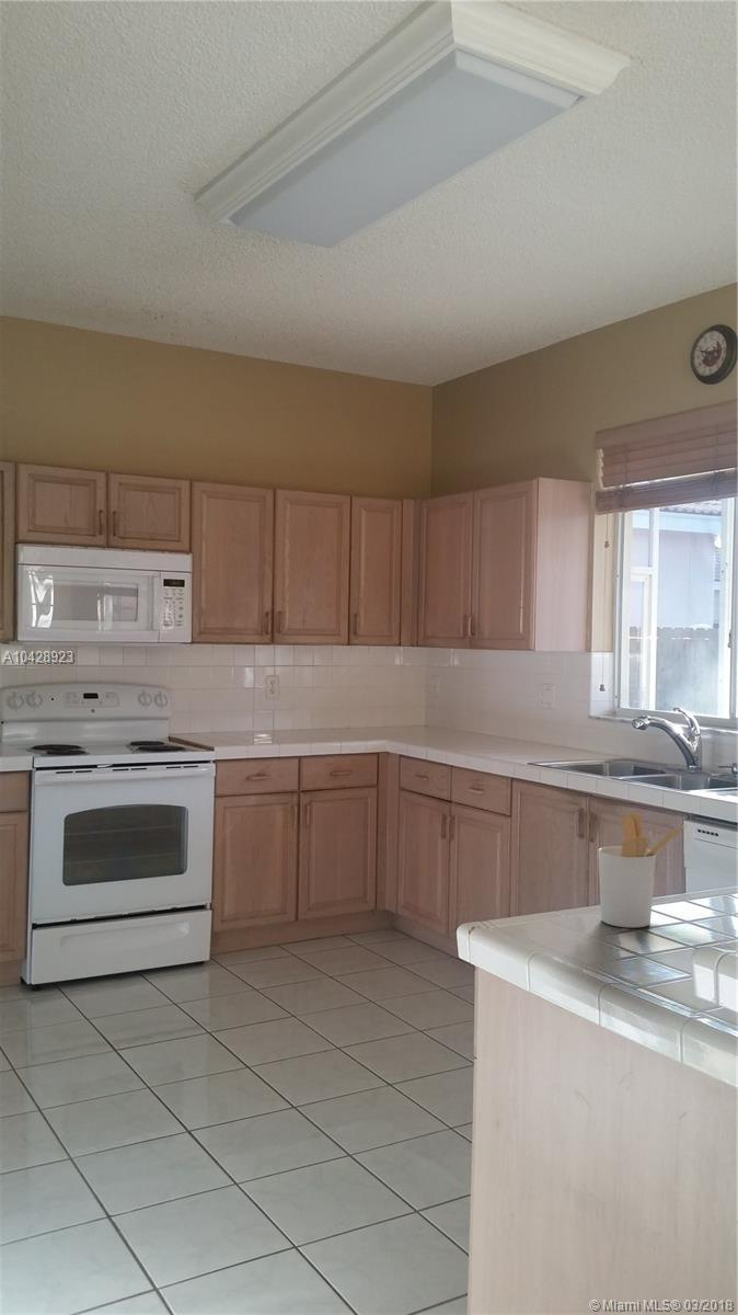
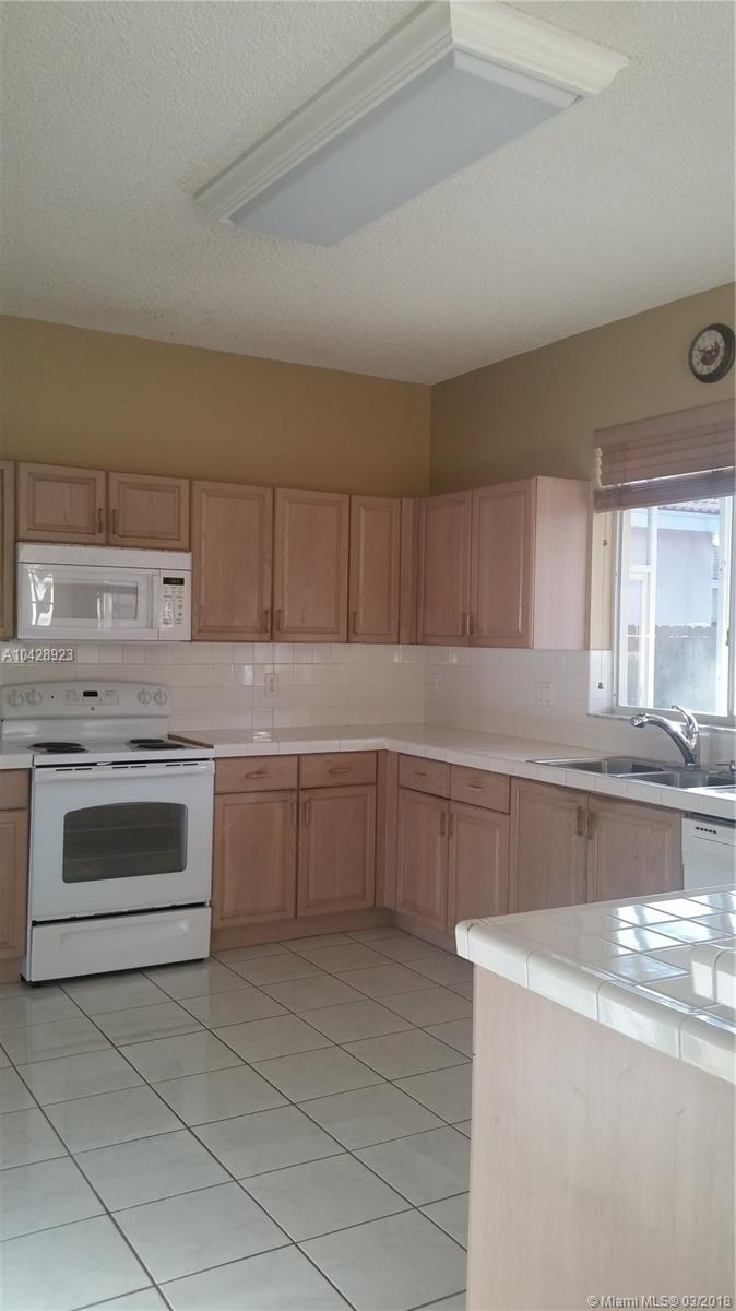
- utensil holder [597,812,688,928]
